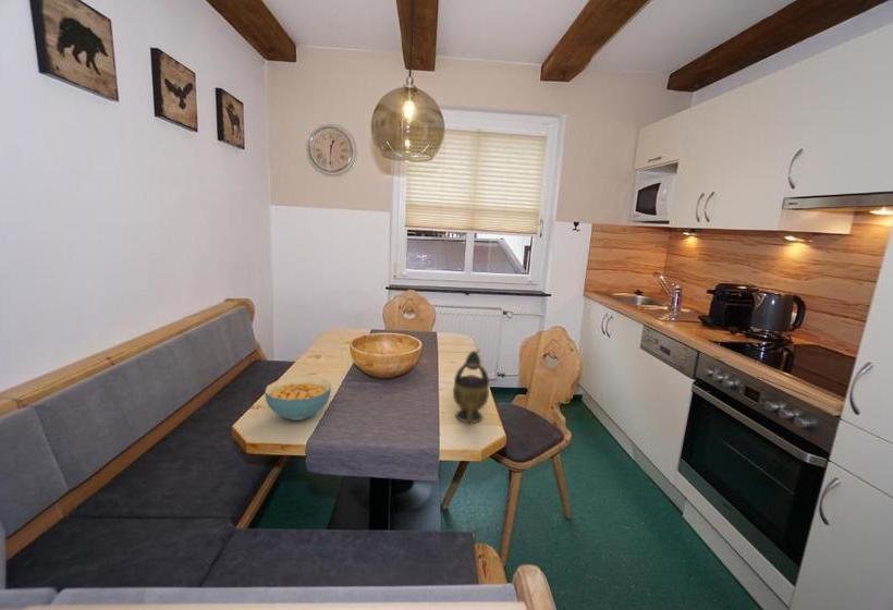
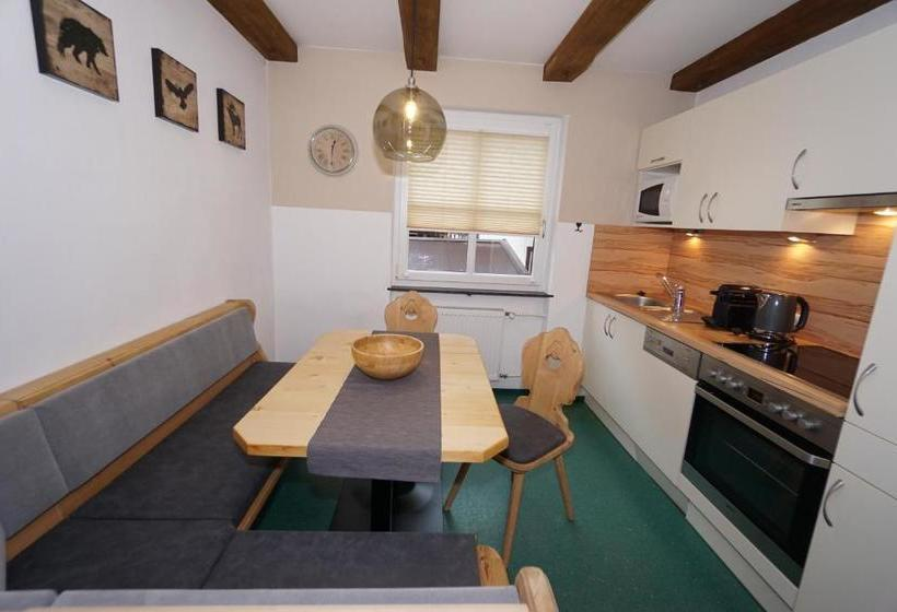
- teapot [452,349,490,427]
- cereal bowl [264,376,332,422]
